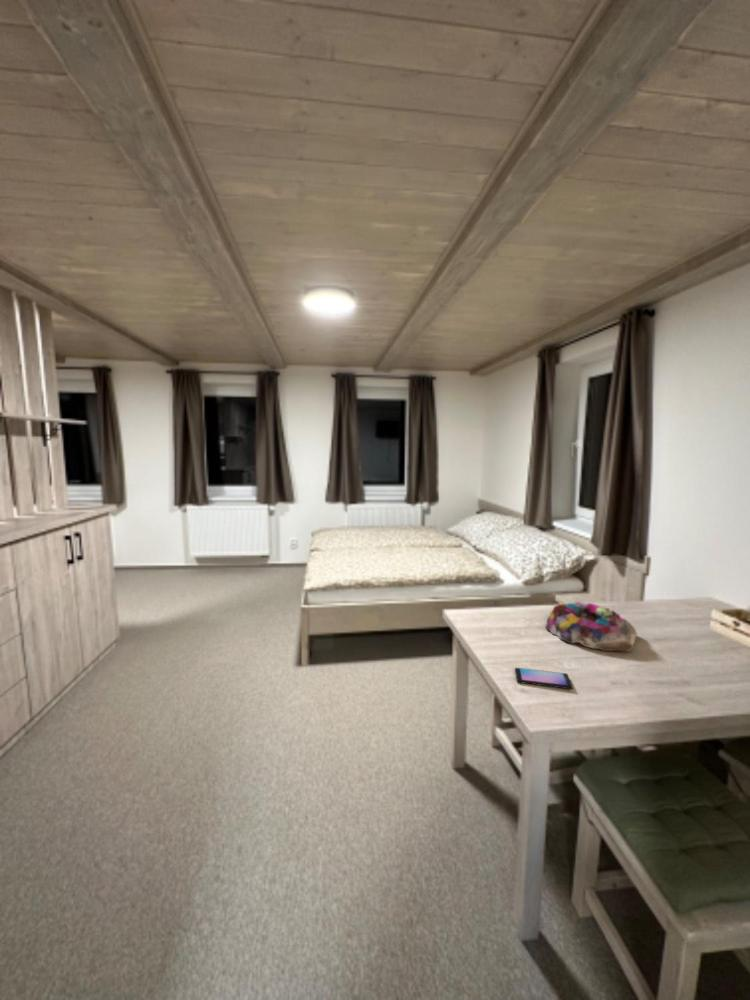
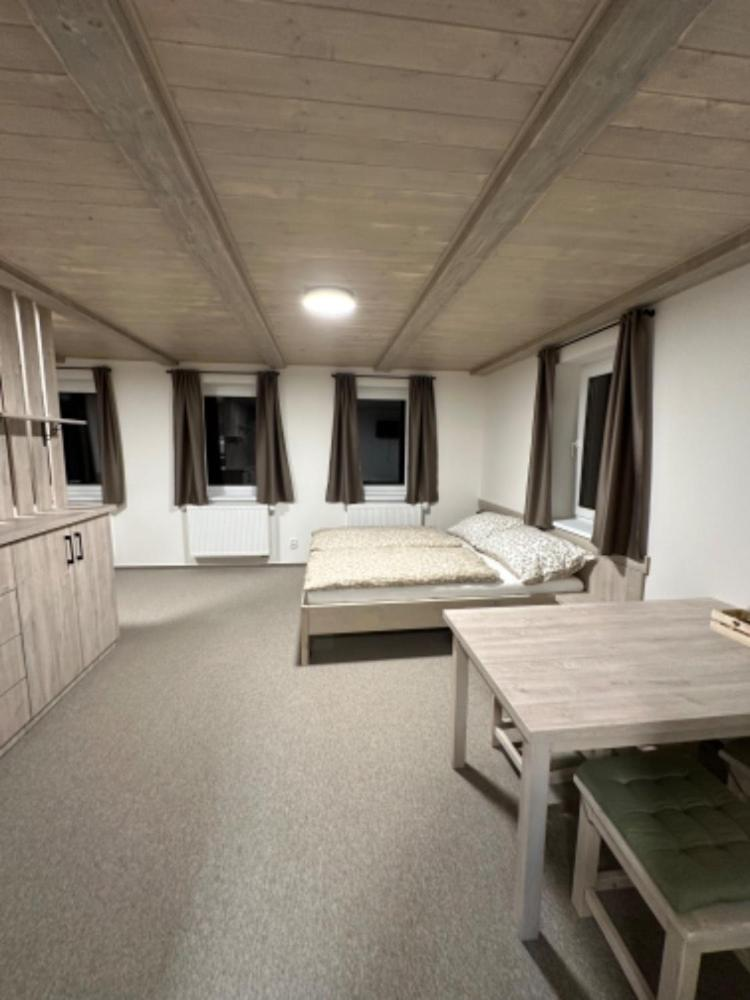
- smartphone [514,667,574,690]
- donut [545,601,638,653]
